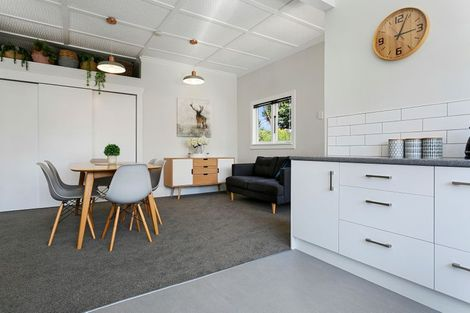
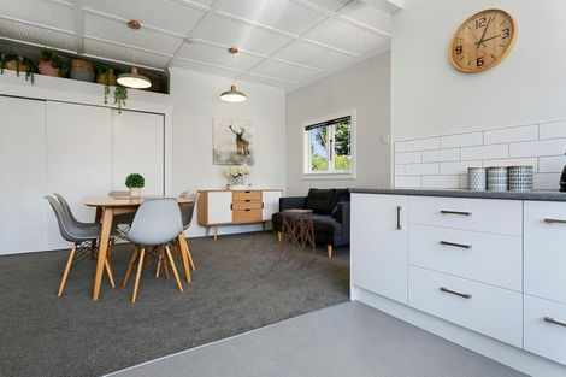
+ side table [278,208,317,266]
